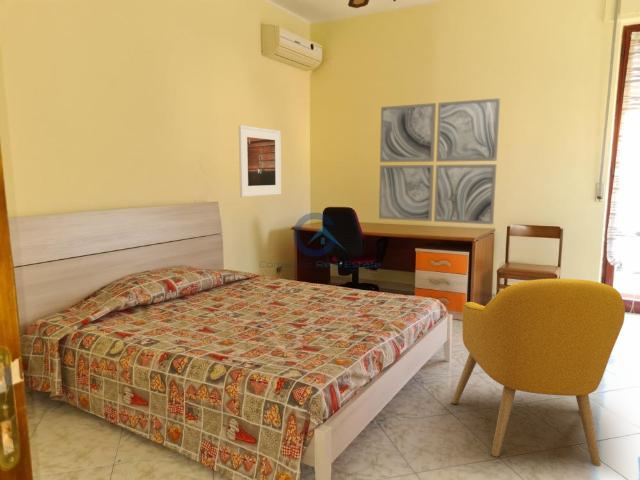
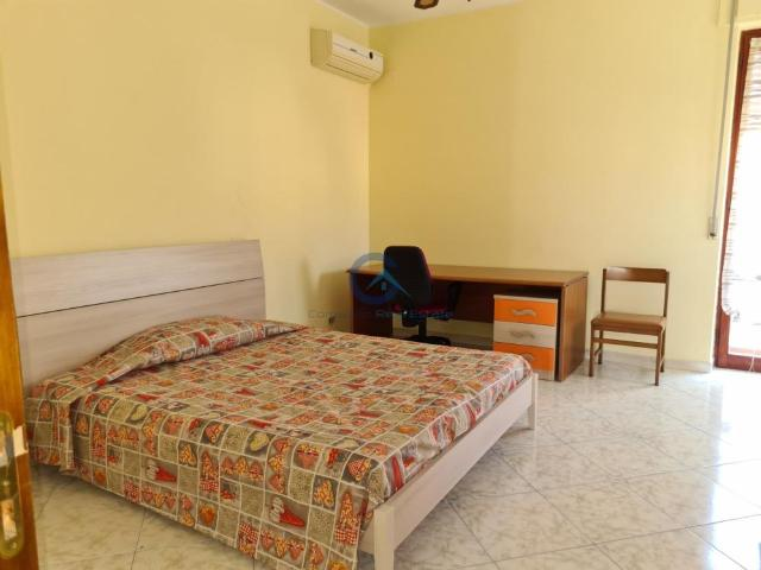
- wall art [378,97,501,225]
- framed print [238,124,282,198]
- armchair [451,278,626,467]
